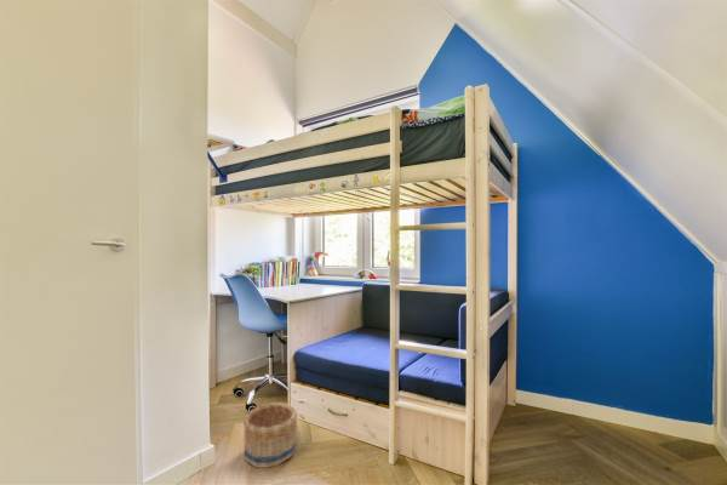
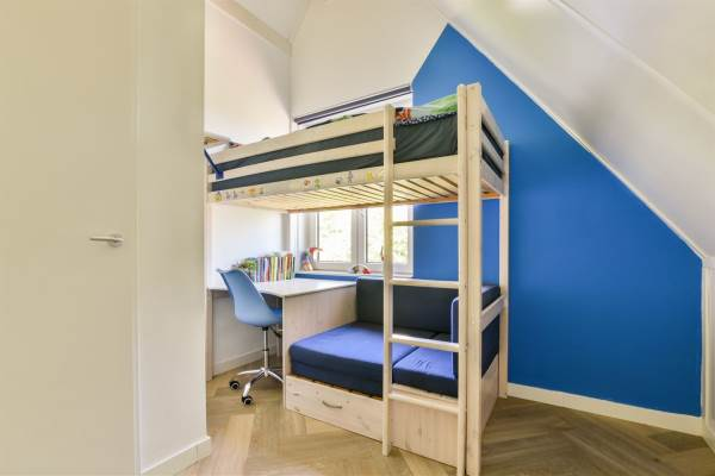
- basket [242,401,298,469]
